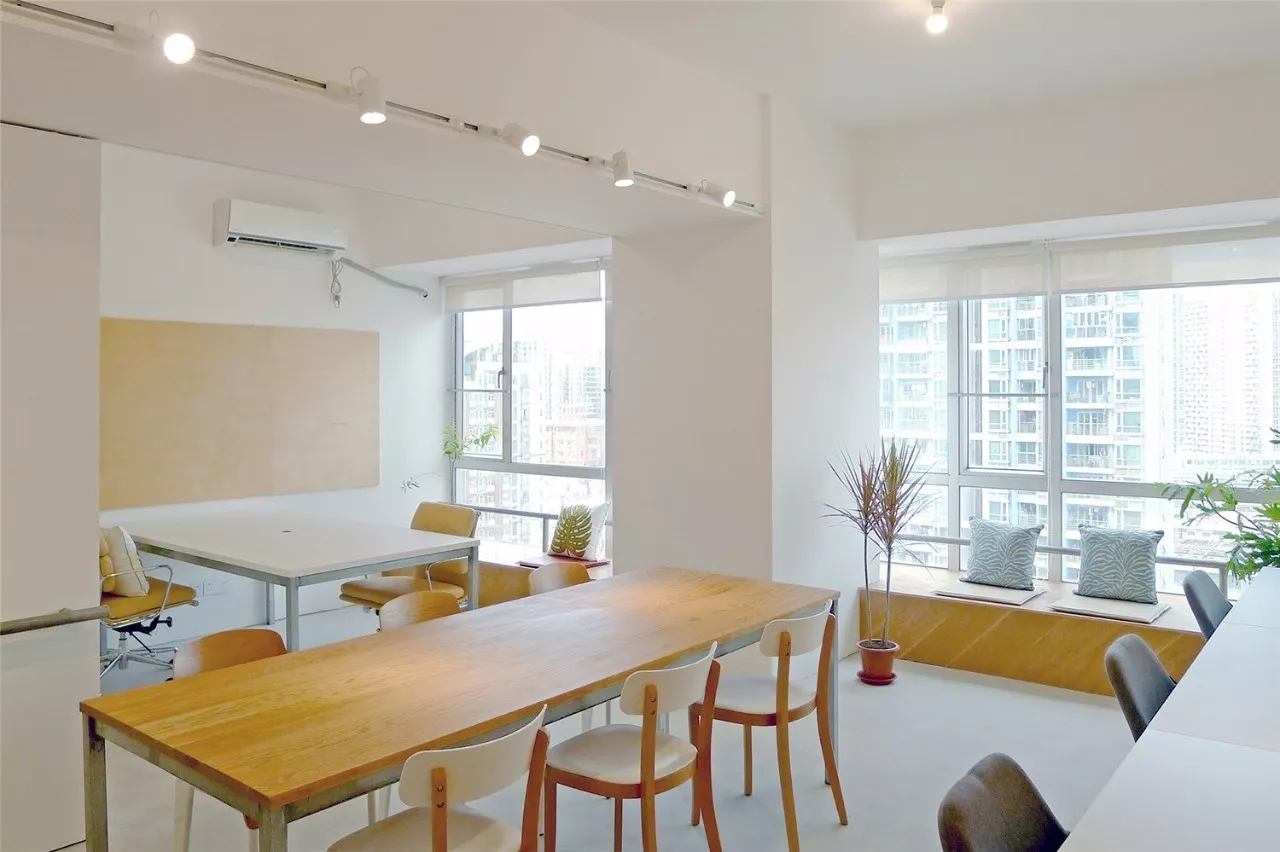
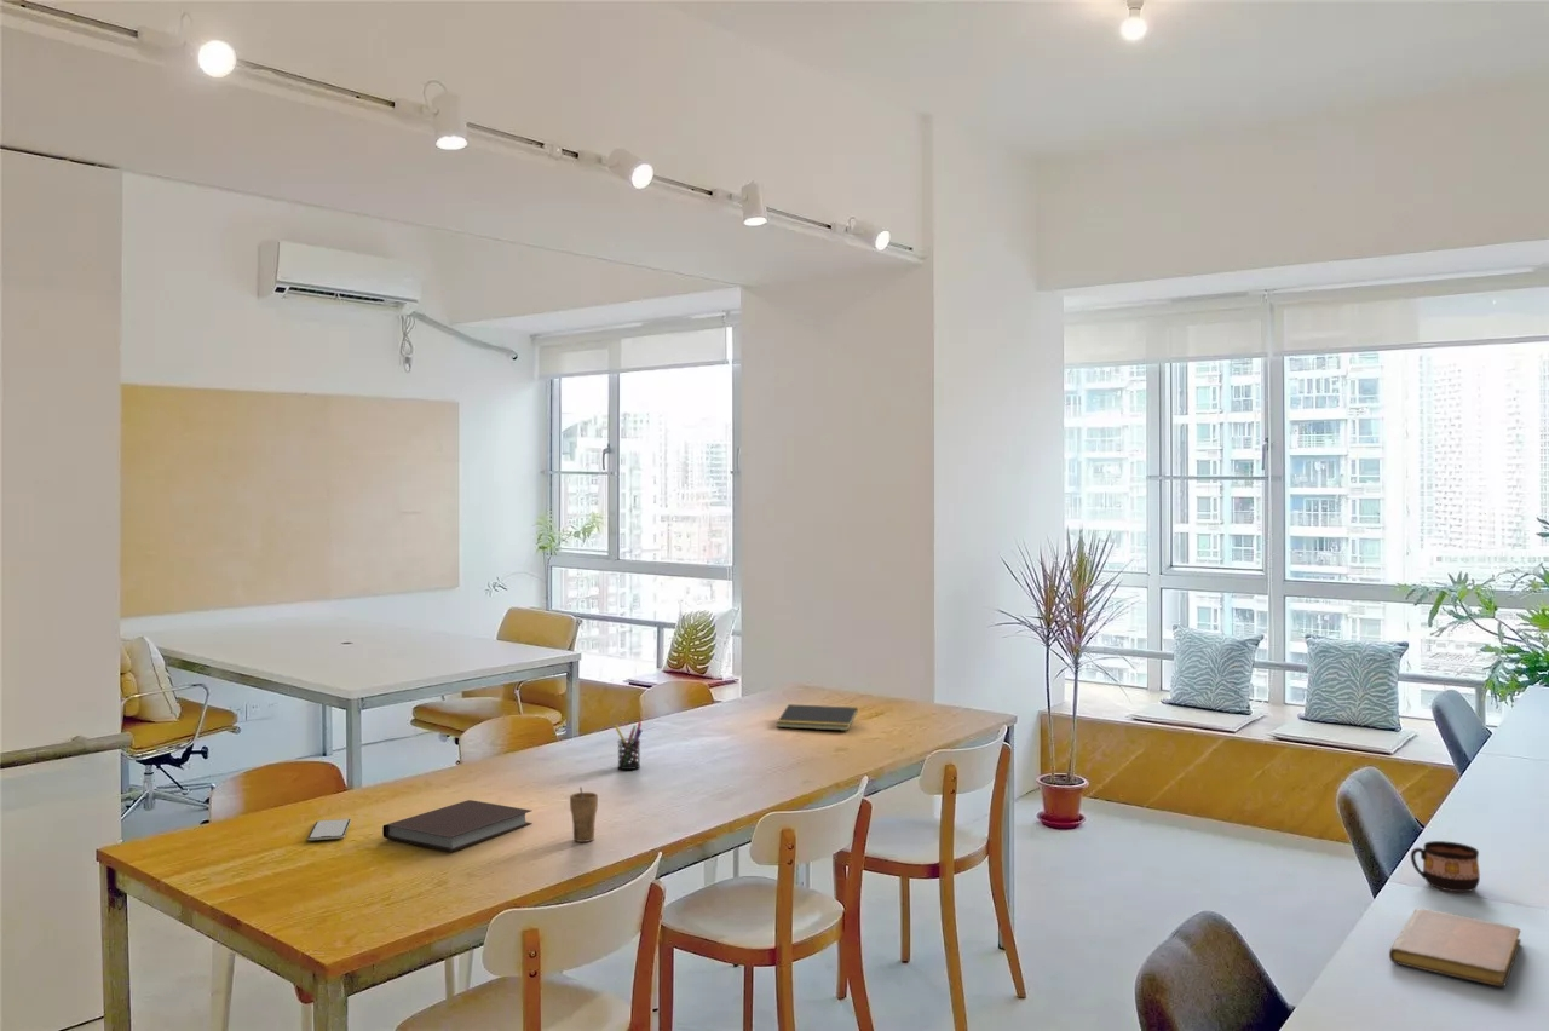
+ smartphone [306,818,352,841]
+ notebook [1388,908,1522,987]
+ notepad [774,703,859,732]
+ notebook [381,799,534,853]
+ cup [569,787,599,843]
+ pen holder [614,720,643,771]
+ cup [1410,840,1481,893]
